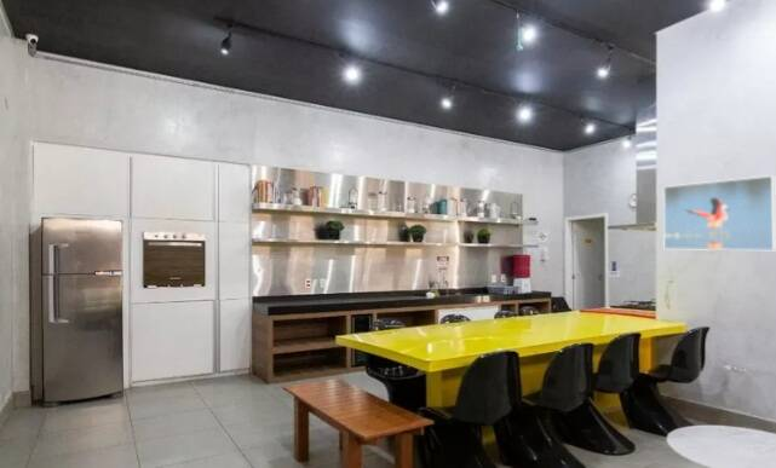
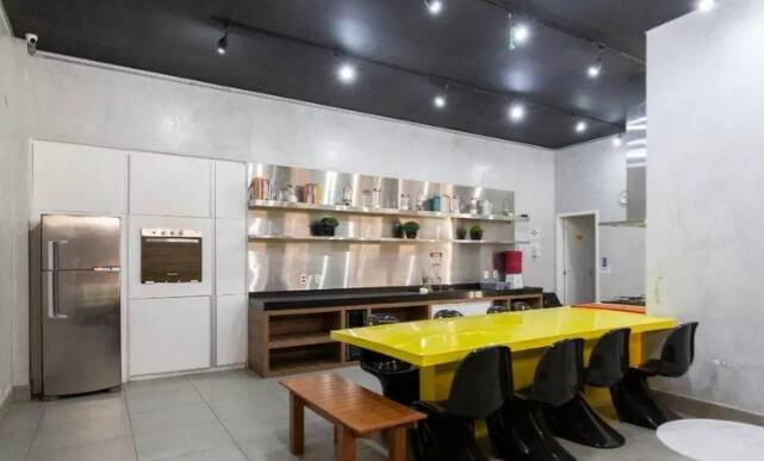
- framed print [662,174,776,252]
